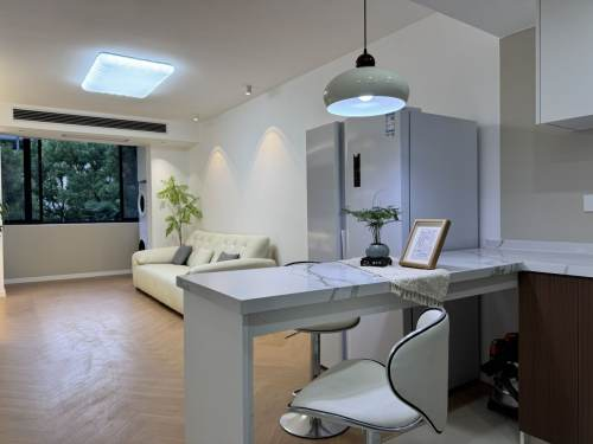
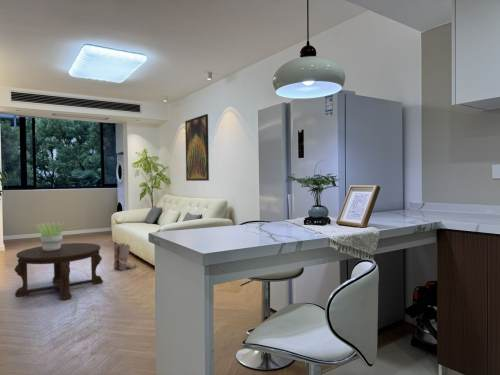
+ boots [113,242,138,272]
+ potted plant [35,221,69,251]
+ coffee table [13,242,104,301]
+ wall art [184,113,210,182]
